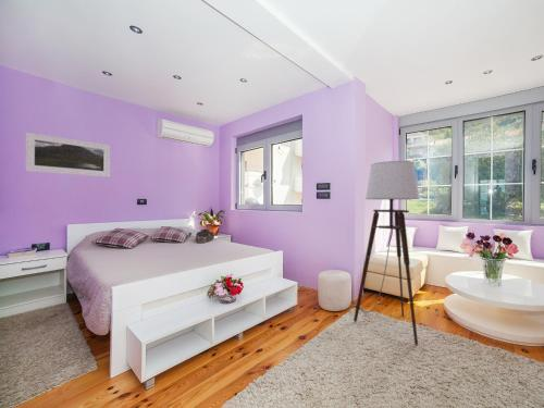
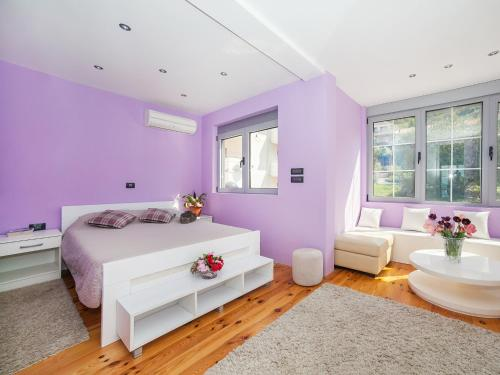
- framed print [25,132,111,178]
- floor lamp [353,160,421,346]
